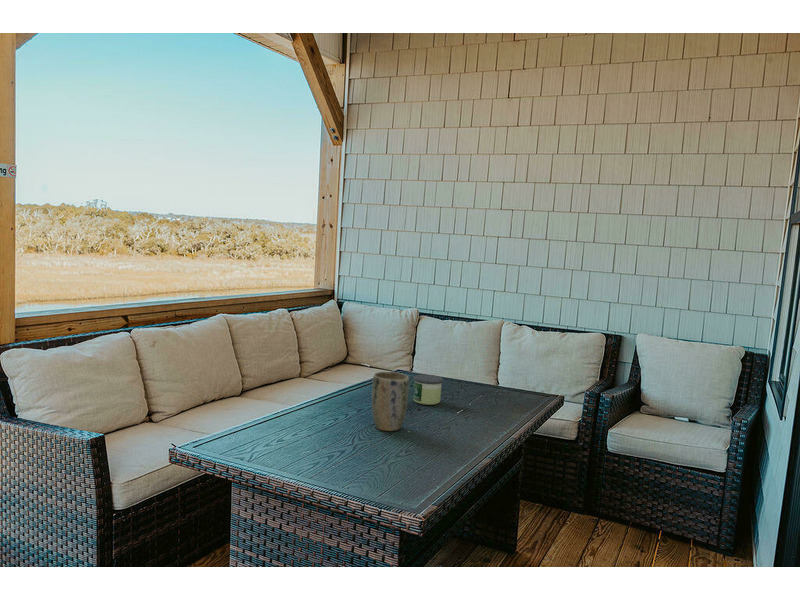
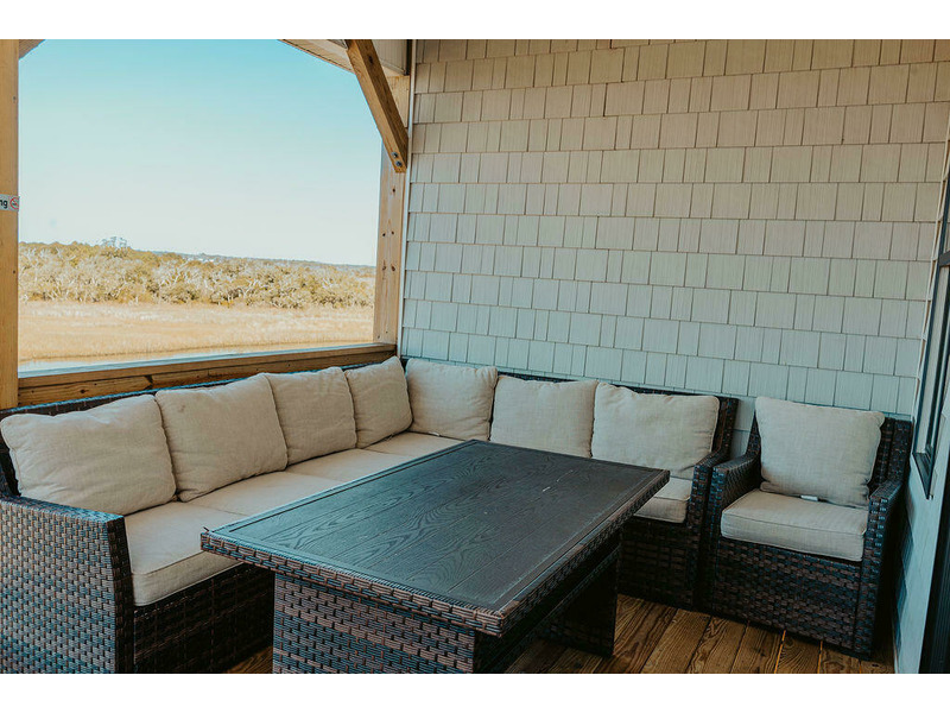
- plant pot [371,371,410,432]
- candle [412,374,444,406]
